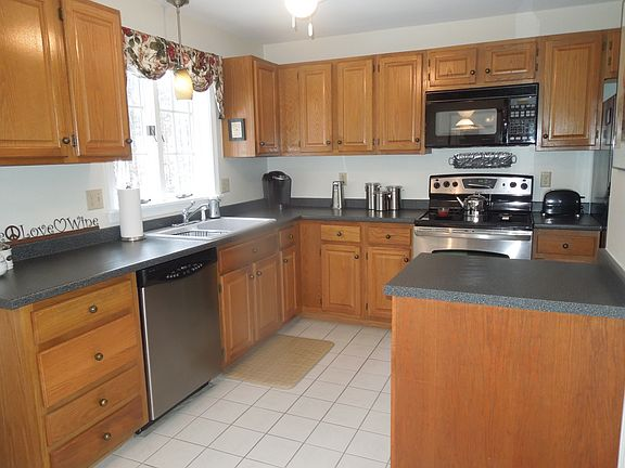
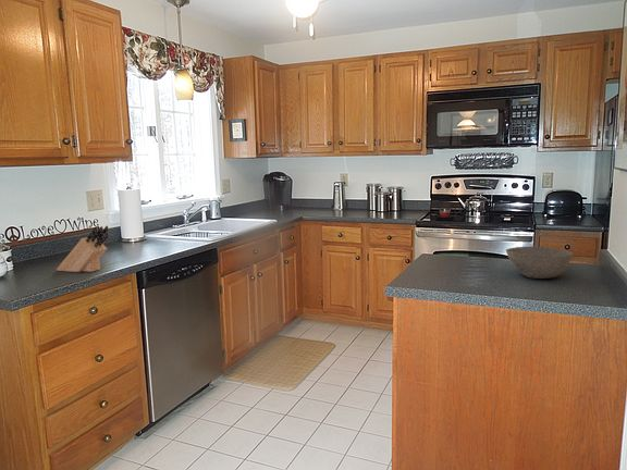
+ knife block [56,225,110,273]
+ bowl [505,246,575,280]
